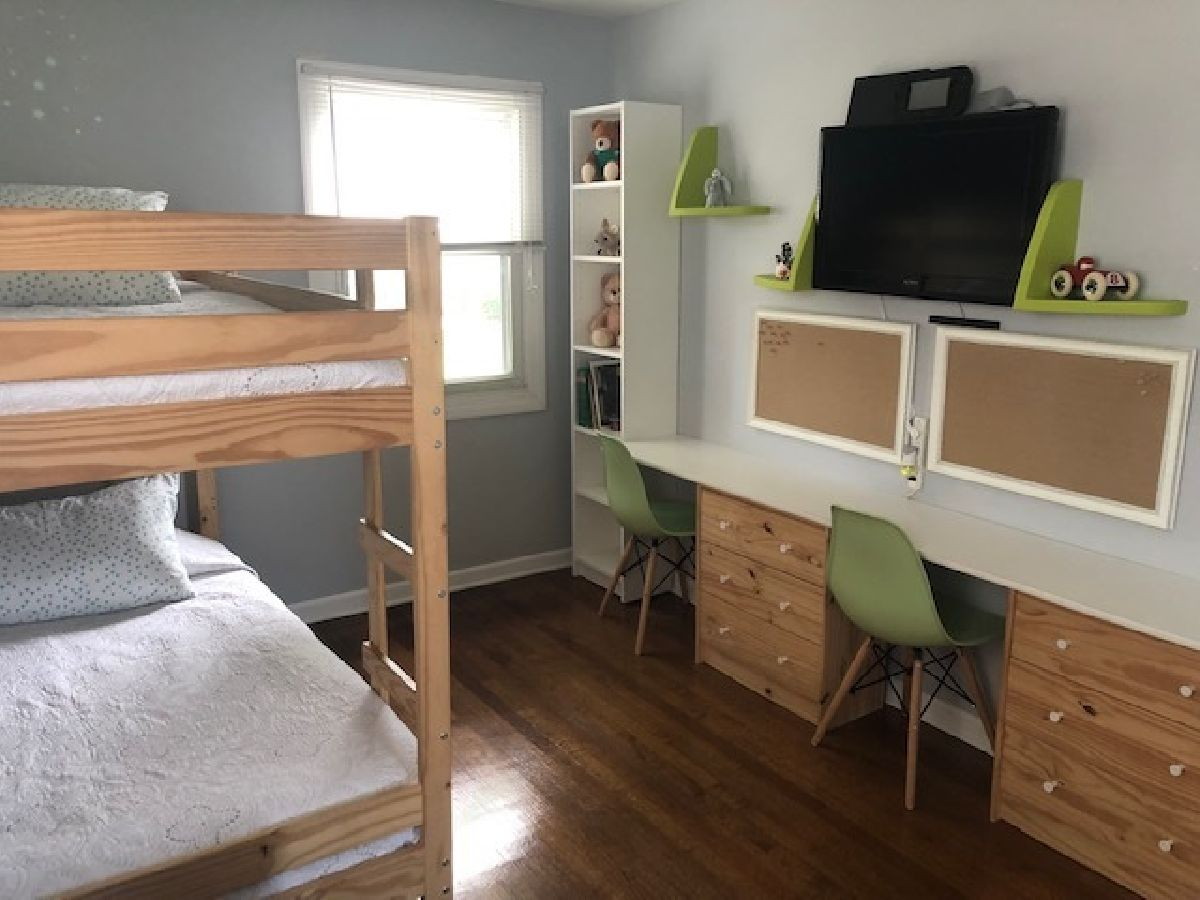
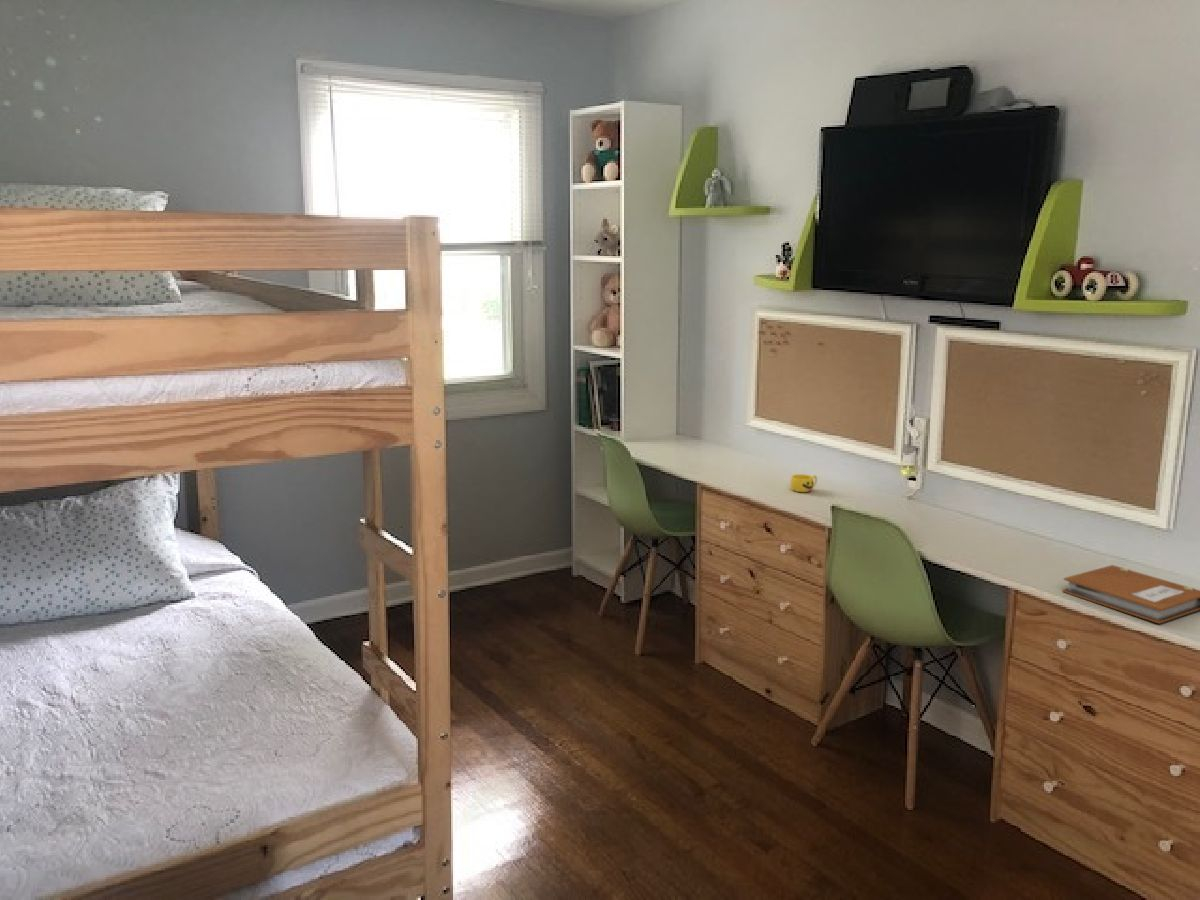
+ cup [789,473,818,493]
+ notebook [1062,564,1200,625]
